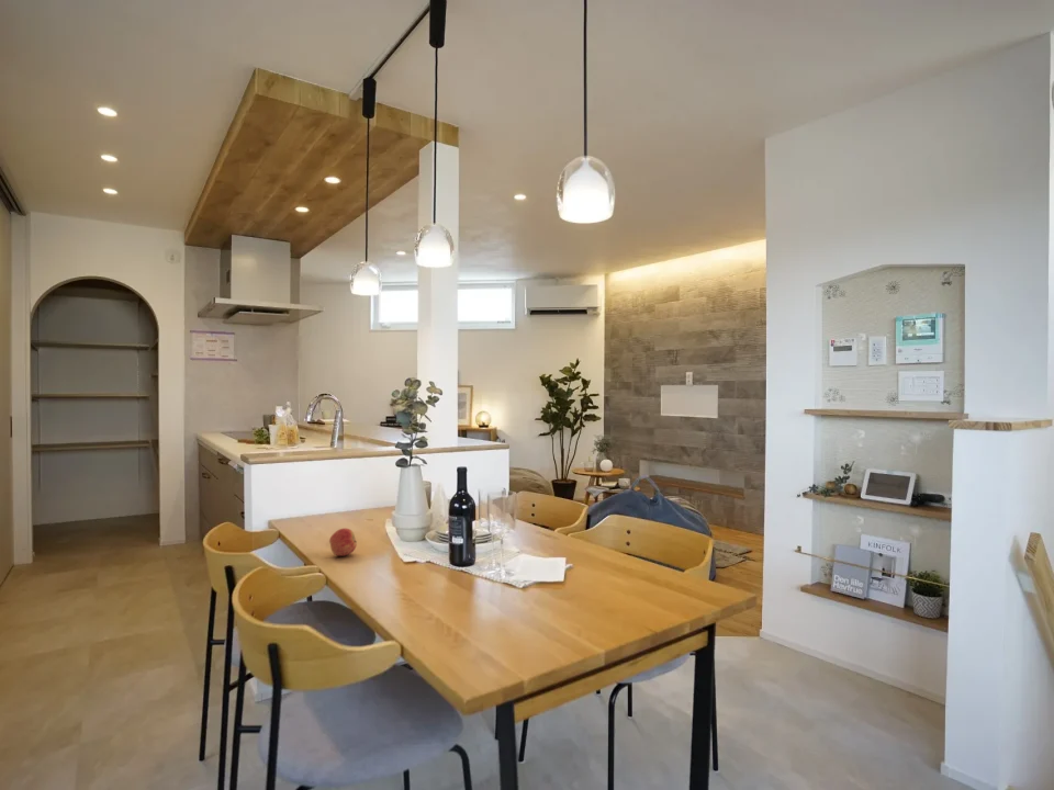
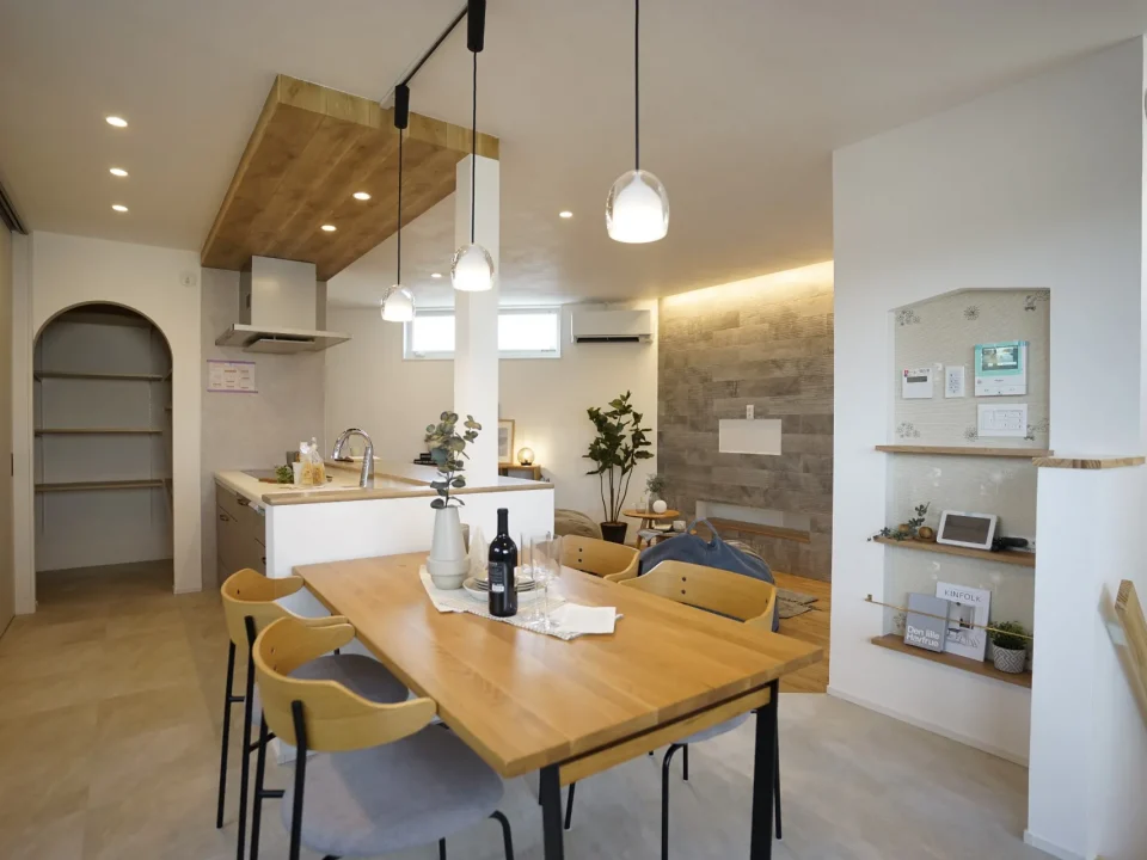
- apple [328,528,358,557]
